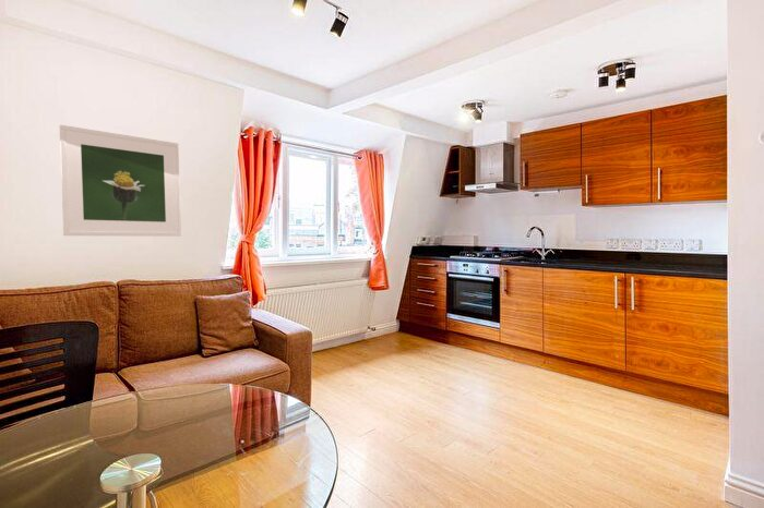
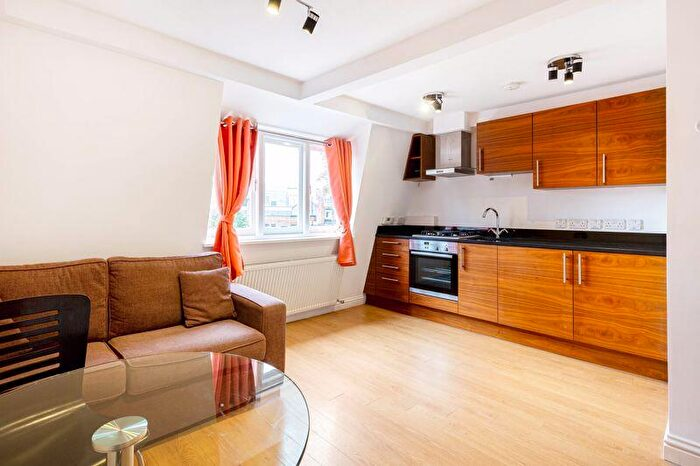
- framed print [59,124,182,238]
